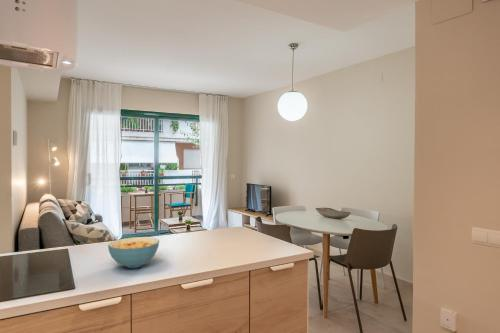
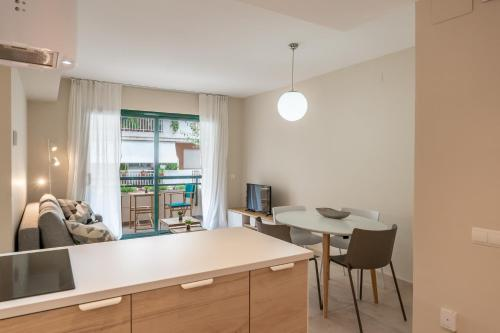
- cereal bowl [107,236,160,269]
